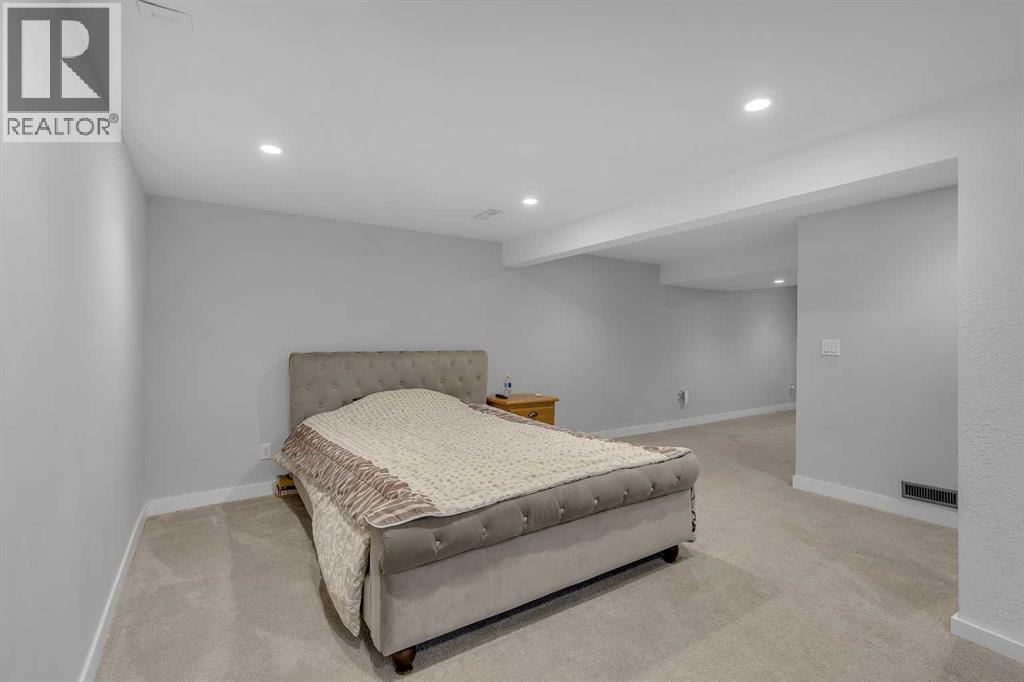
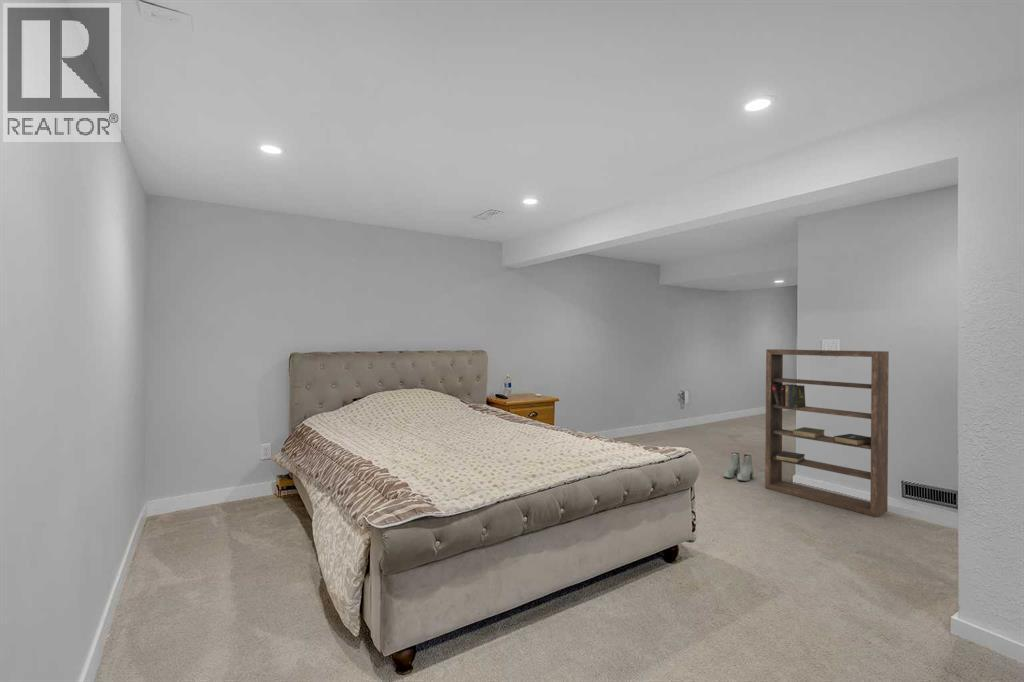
+ boots [723,452,755,482]
+ bookshelf [764,348,890,518]
